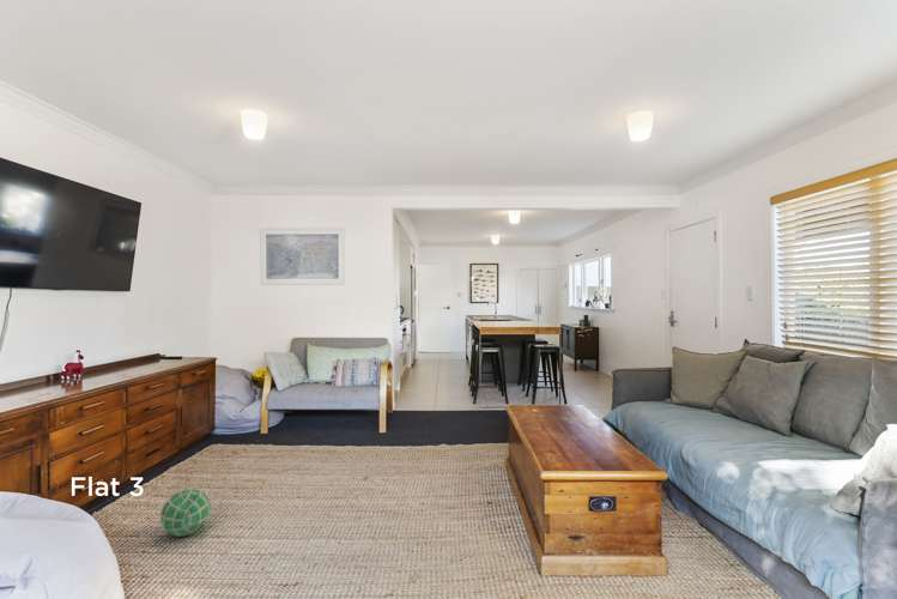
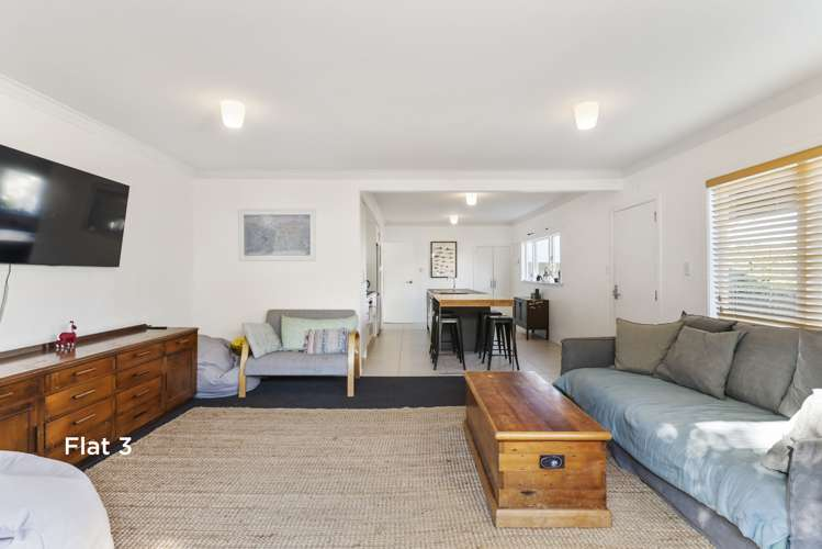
- volleyball [159,488,212,538]
